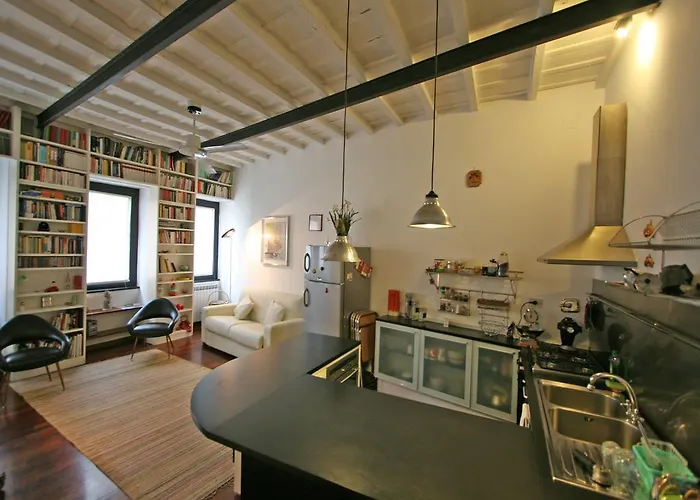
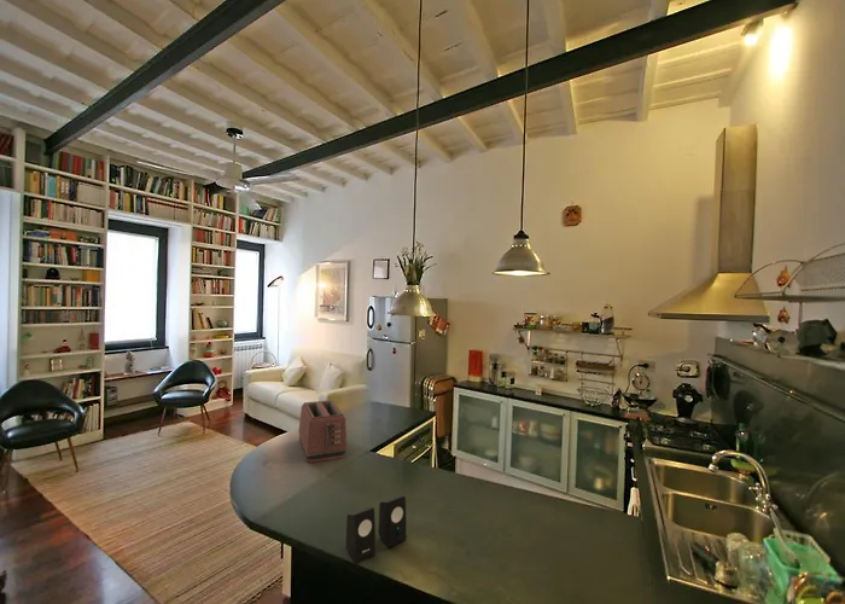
+ toaster [298,399,348,464]
+ speaker [345,494,408,565]
